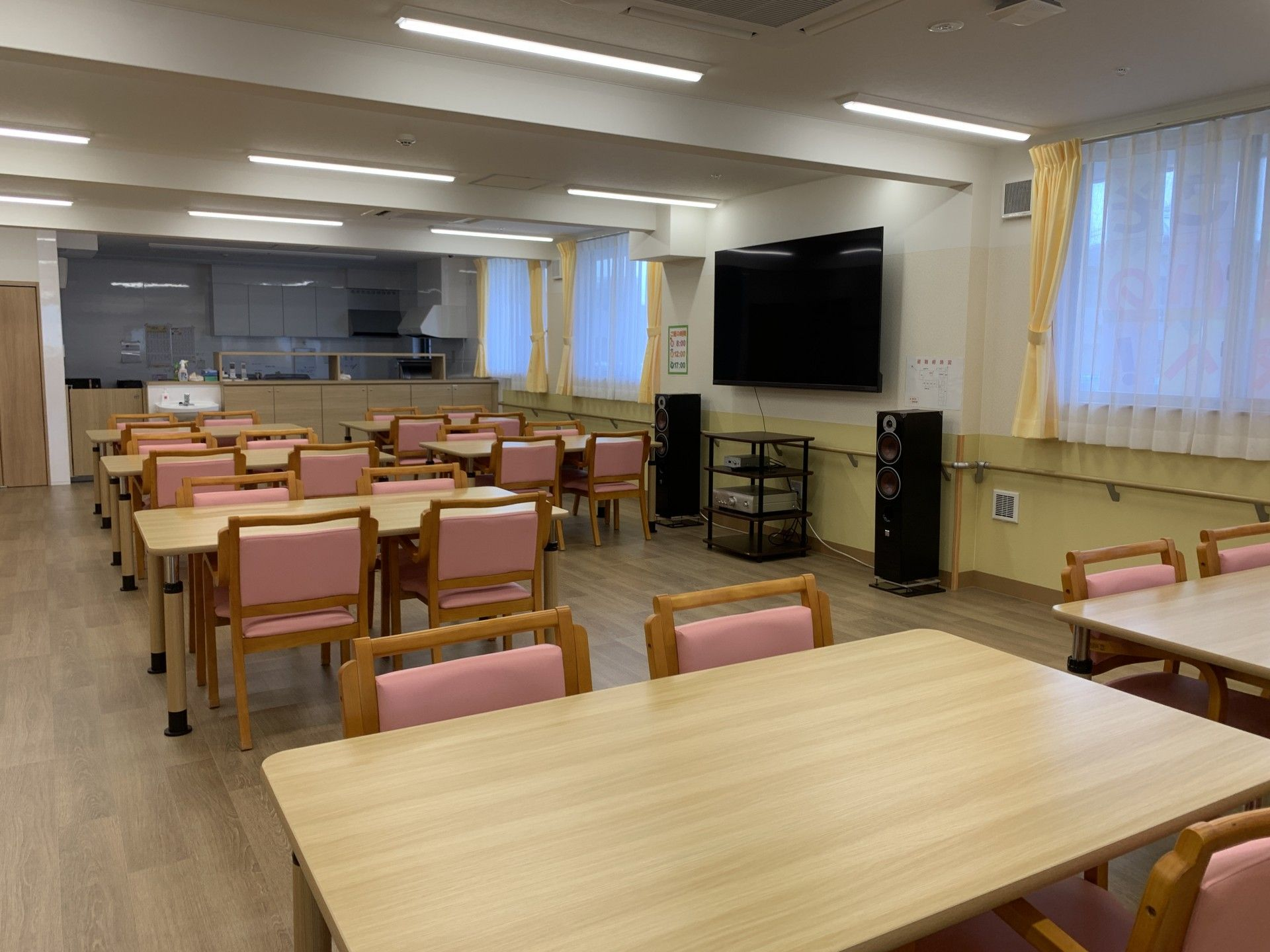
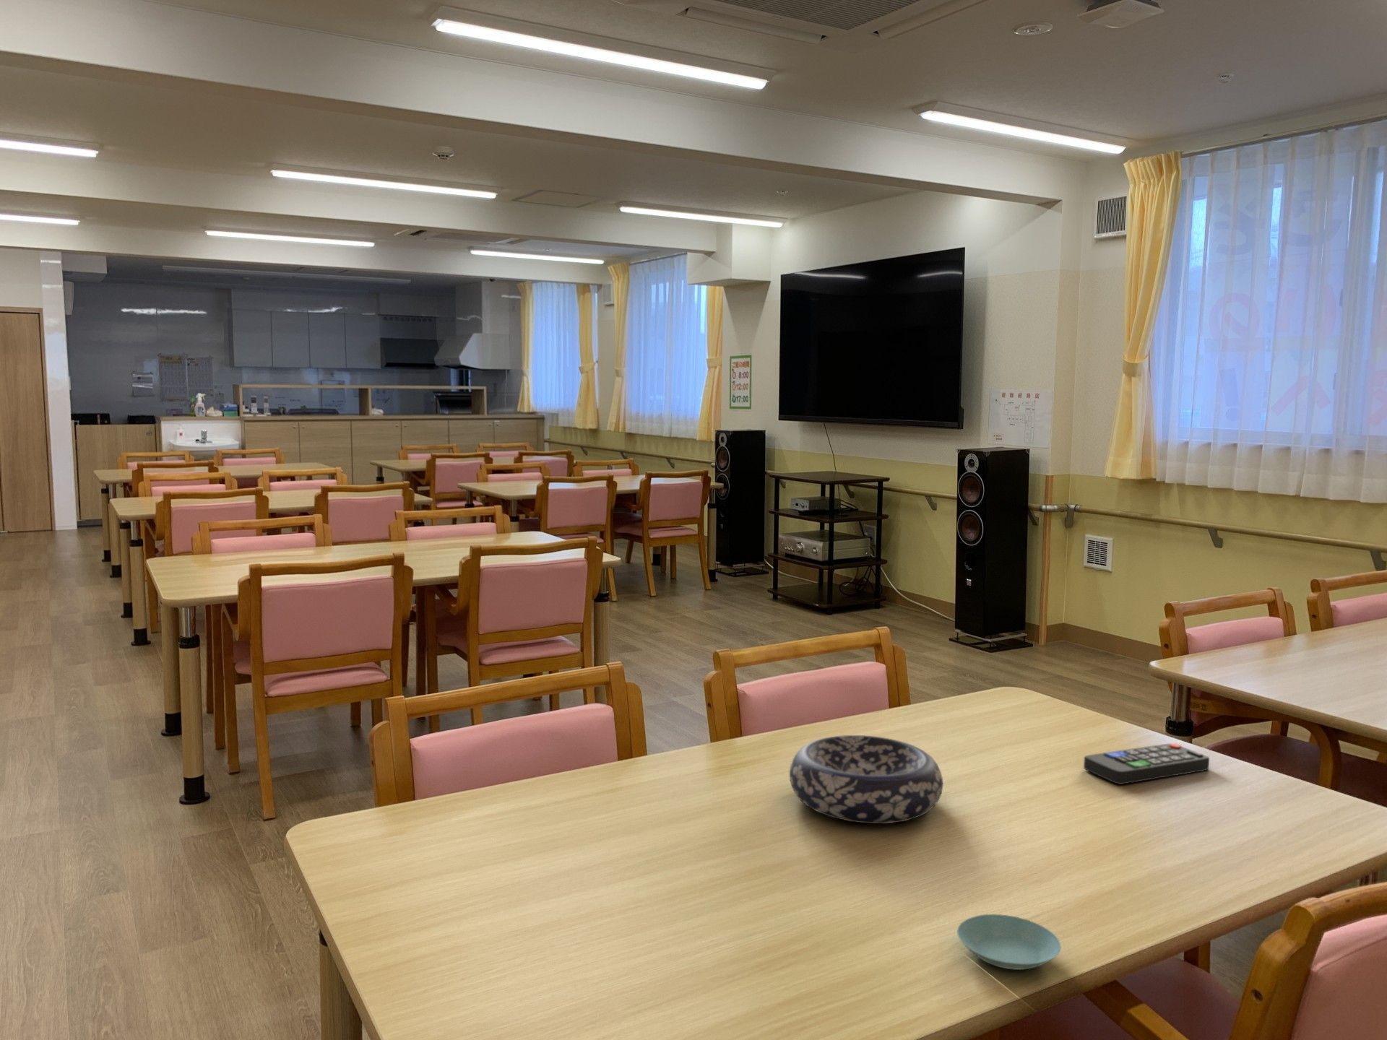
+ decorative bowl [789,734,944,824]
+ saucer [957,913,1062,971]
+ remote control [1083,743,1210,785]
